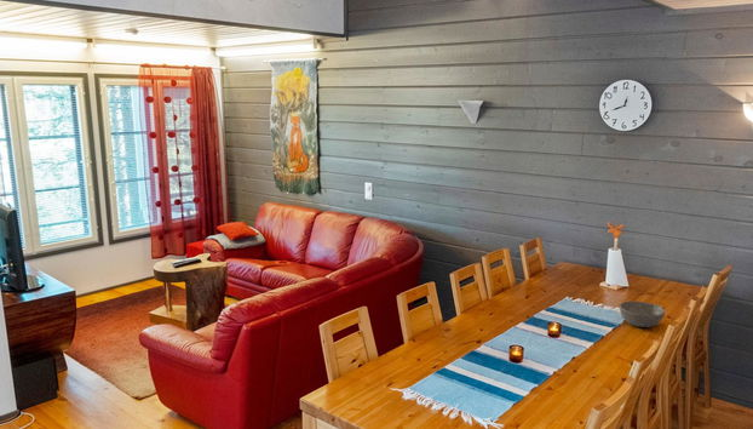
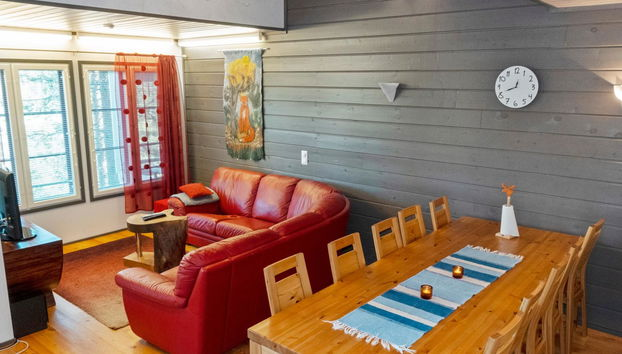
- bowl [619,301,666,328]
